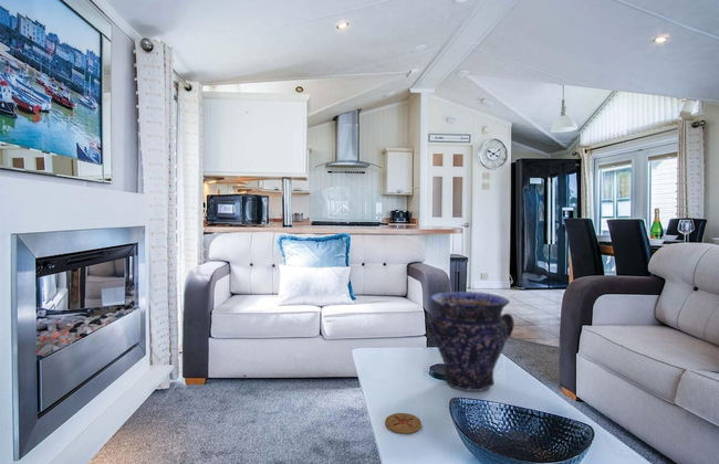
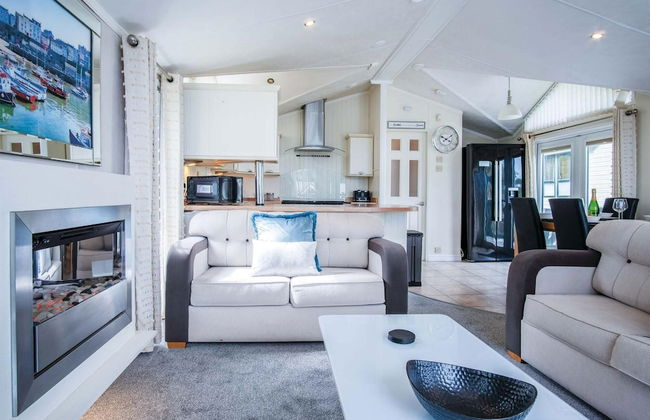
- coaster [384,412,423,434]
- vase [424,291,515,392]
